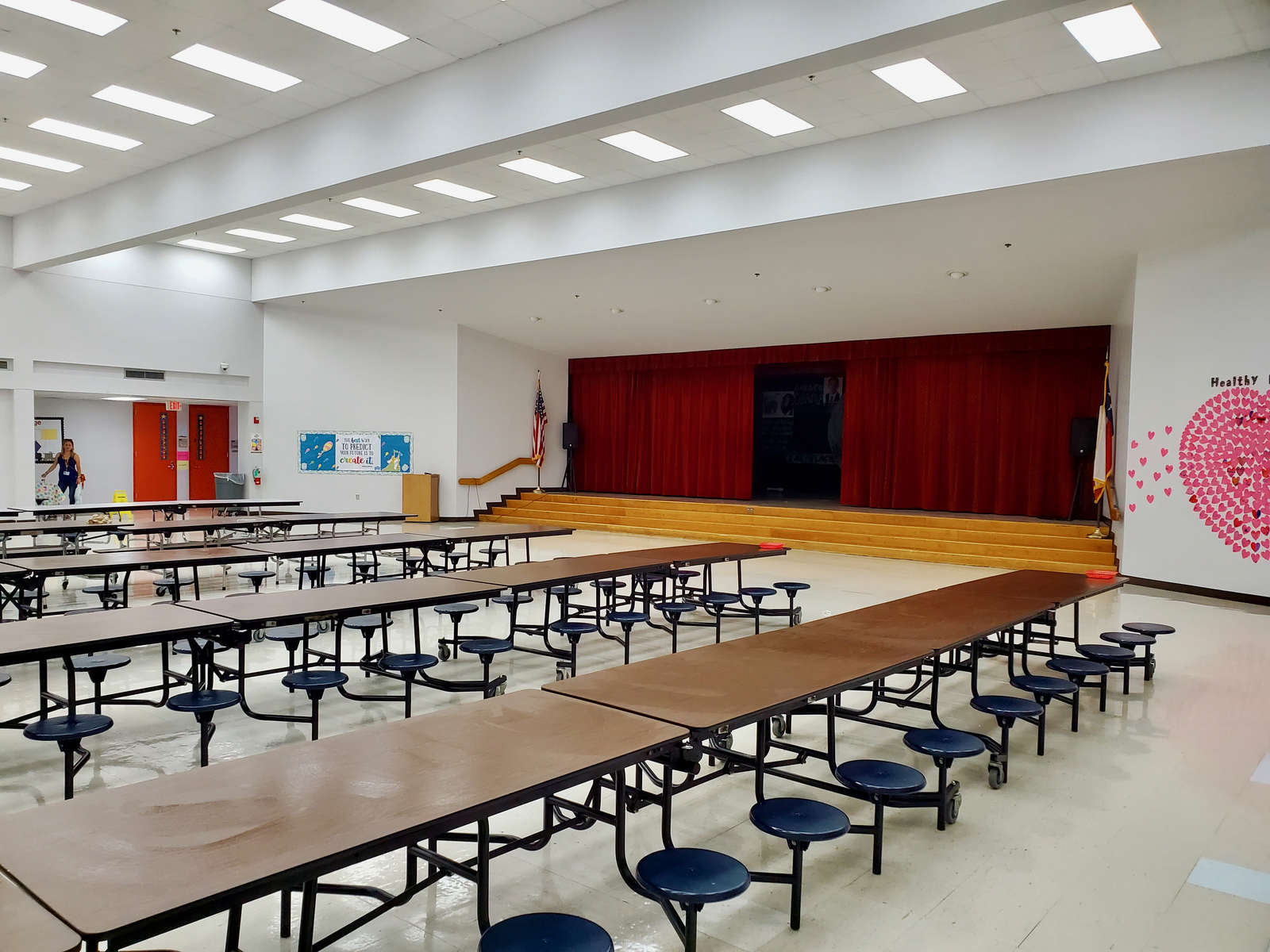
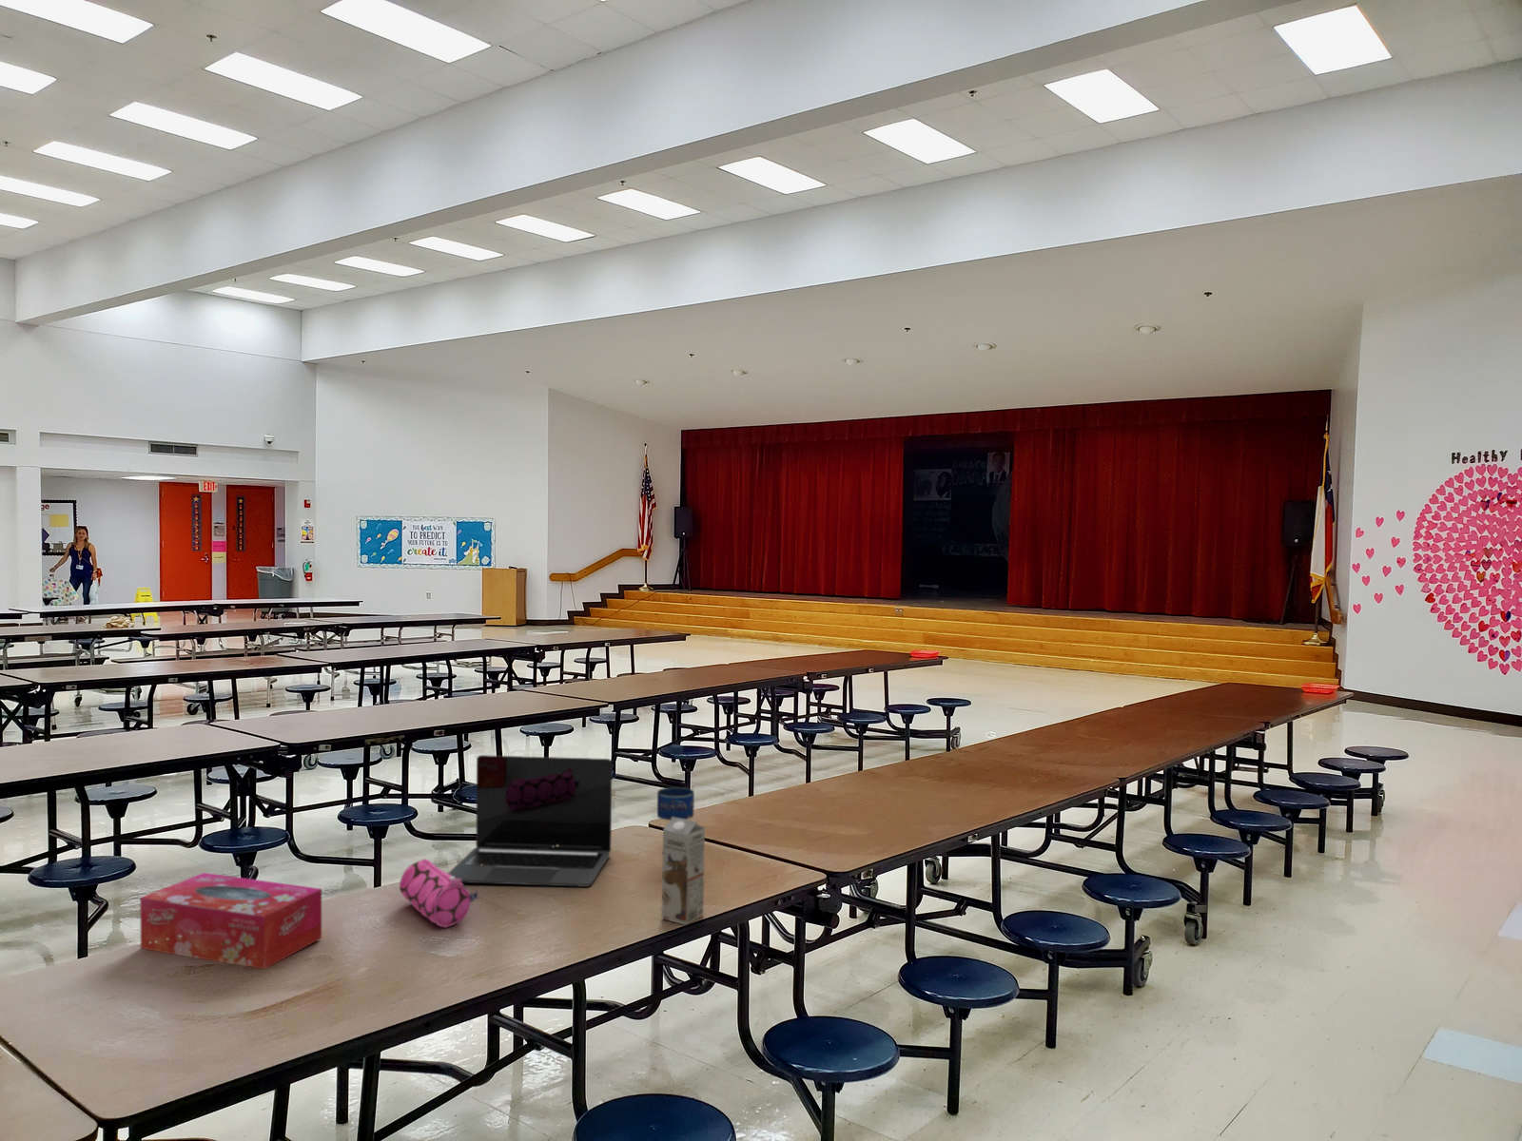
+ tissue box [139,871,322,970]
+ chocolate milk [660,816,706,926]
+ water bottle [657,743,695,821]
+ pencil case [399,858,478,928]
+ laptop [447,754,612,888]
